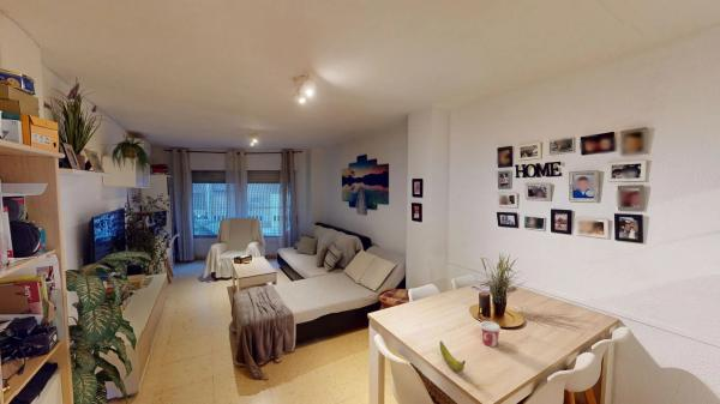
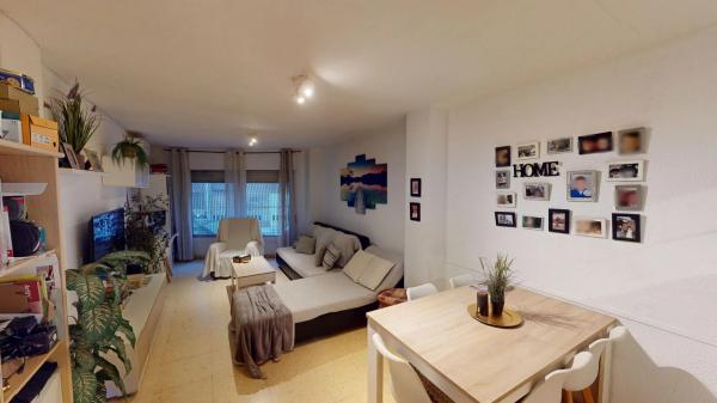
- cup [479,320,502,348]
- banana [438,339,467,373]
